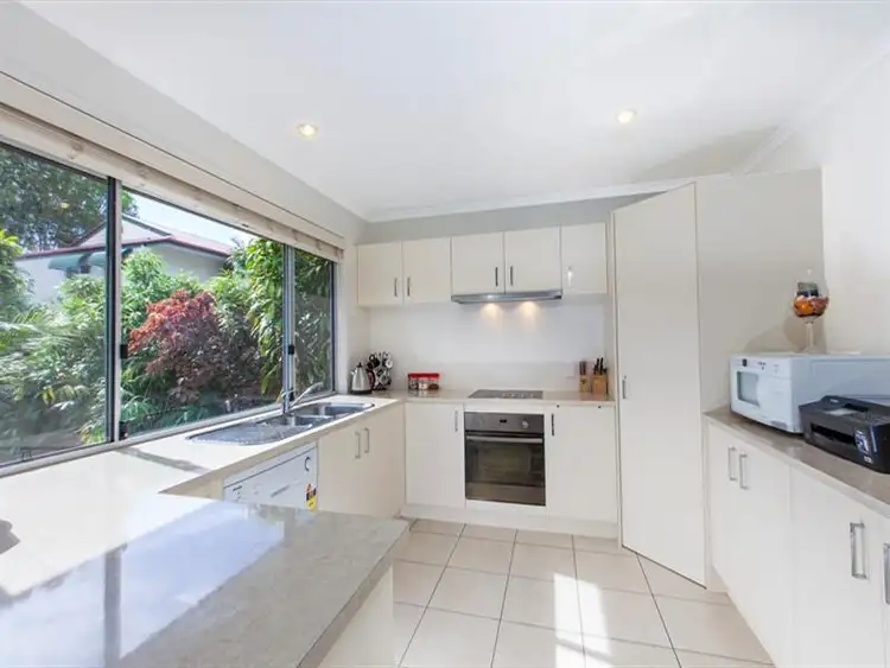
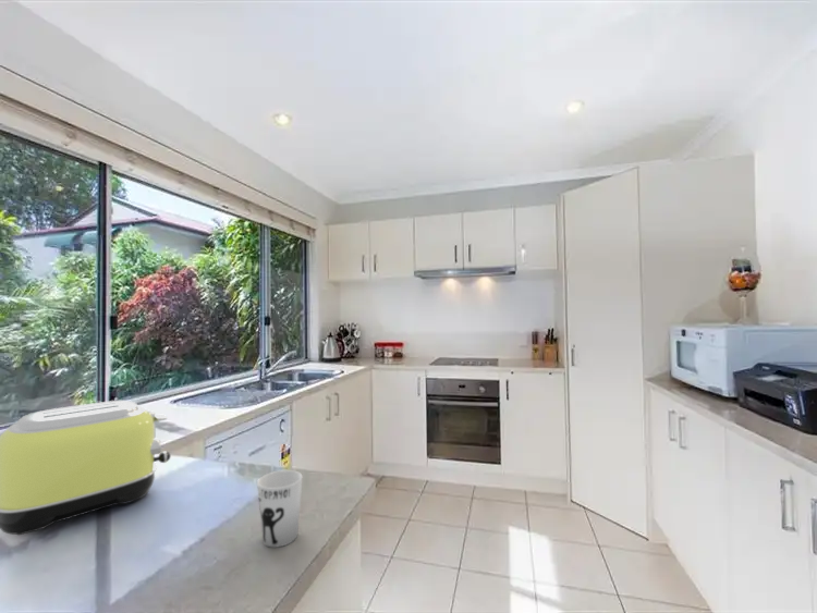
+ cup [256,469,304,548]
+ toaster [0,400,172,536]
